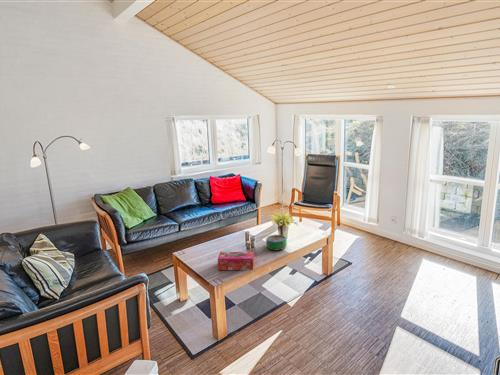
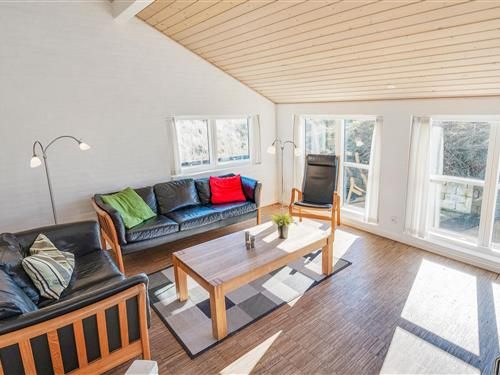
- tissue box [217,251,255,271]
- decorative bowl [265,234,288,252]
